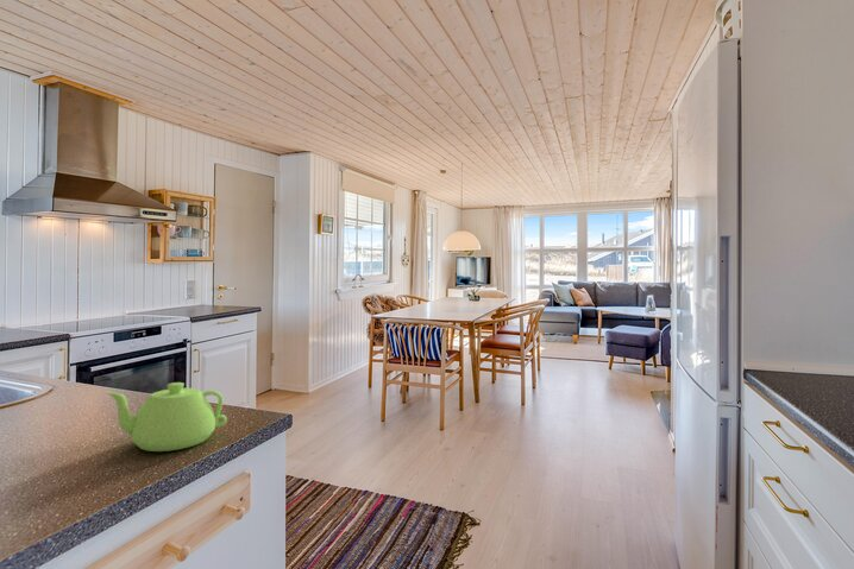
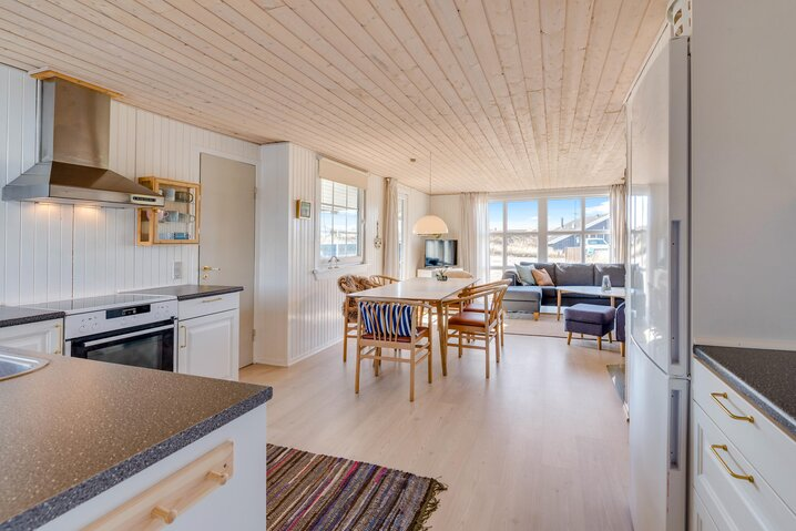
- teapot [105,381,228,453]
